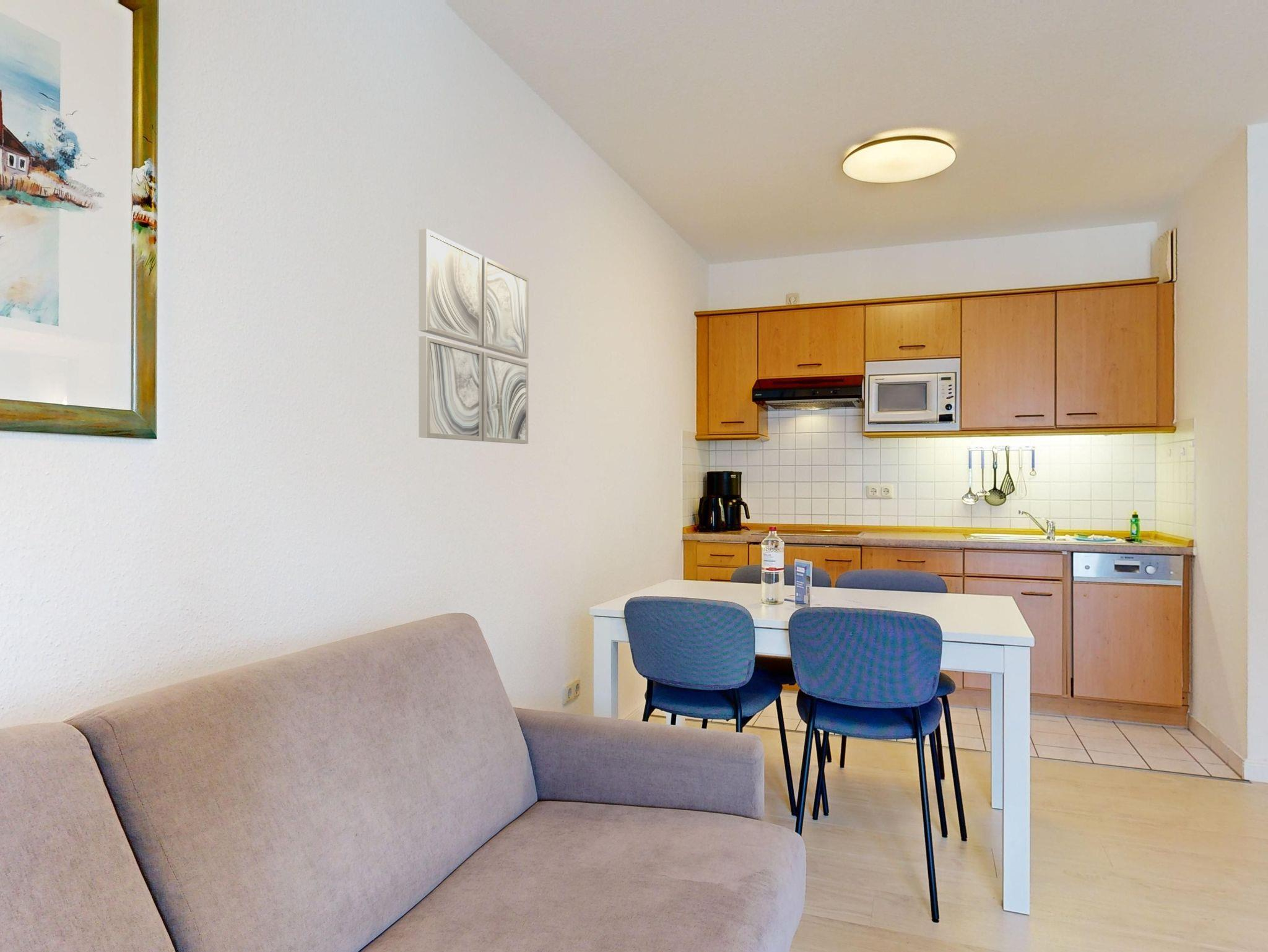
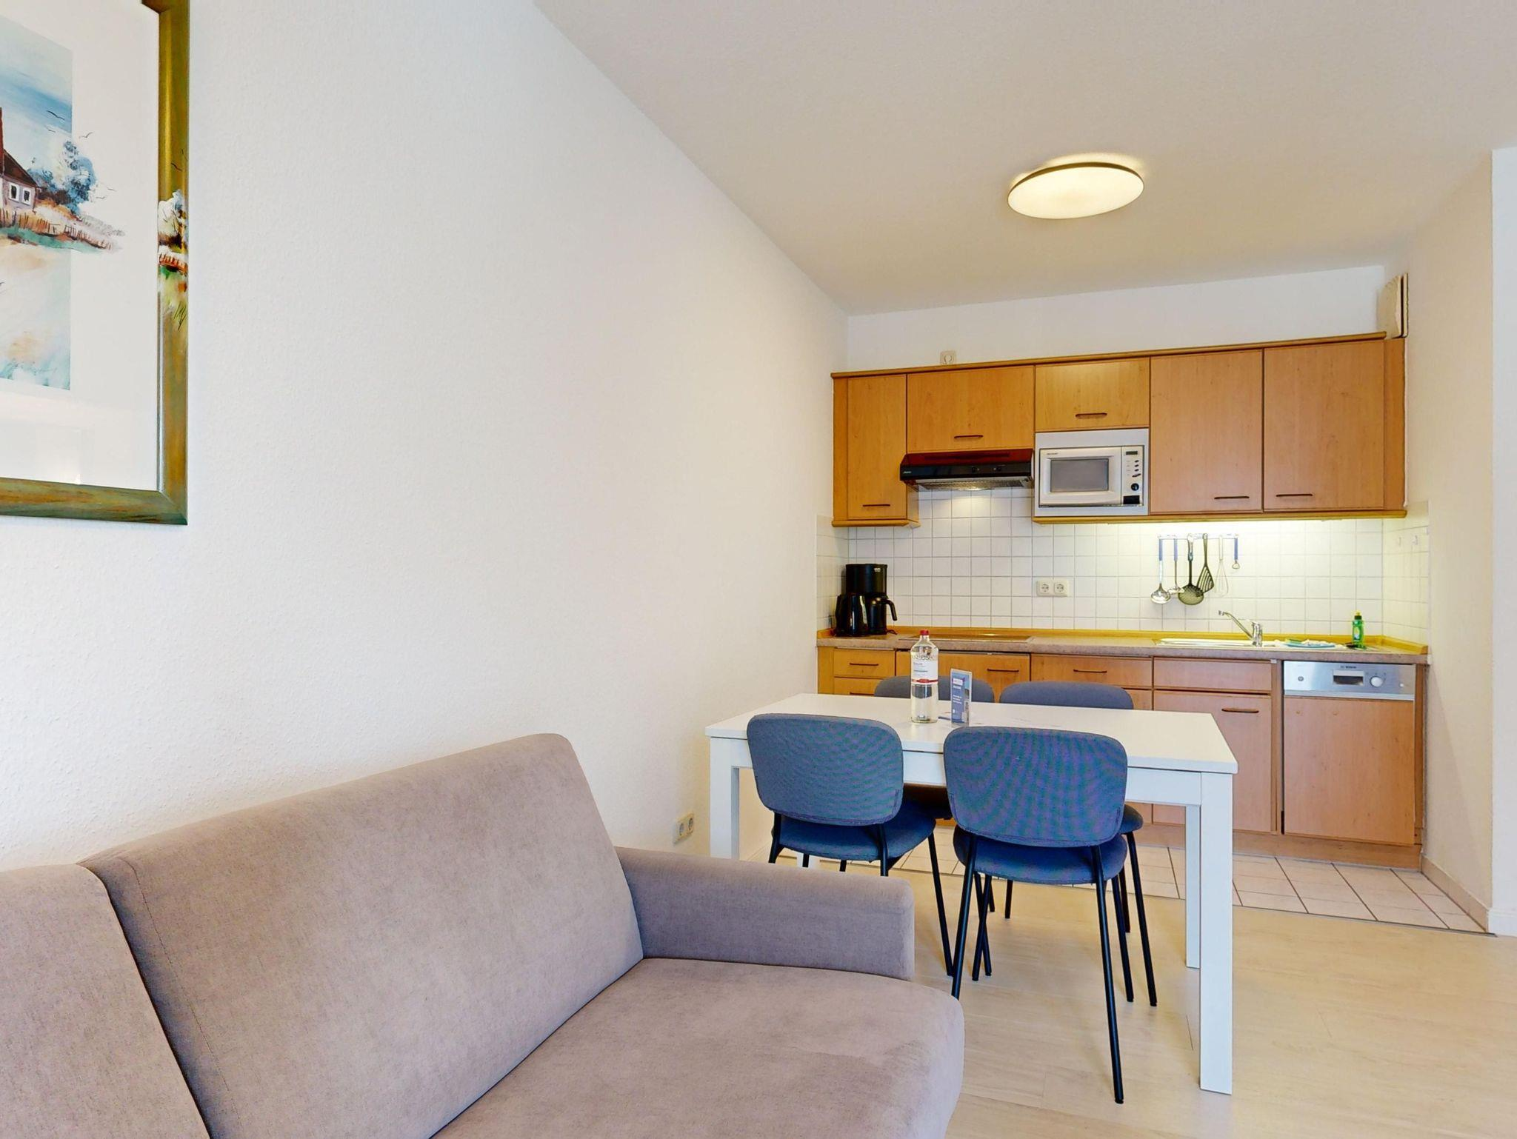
- wall art [419,228,529,444]
